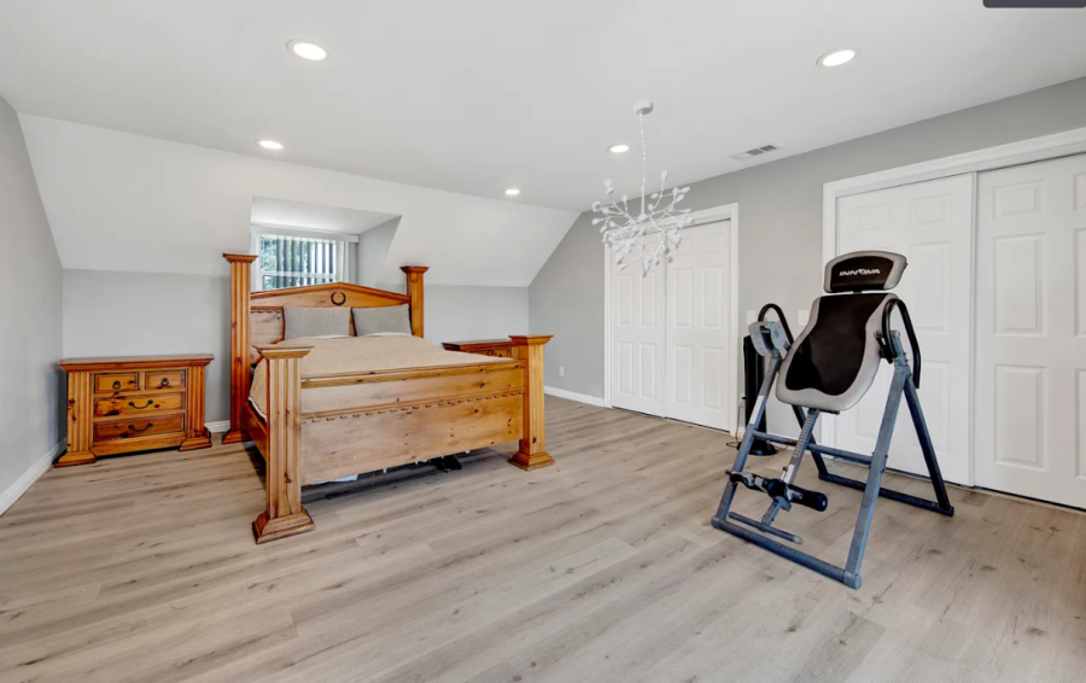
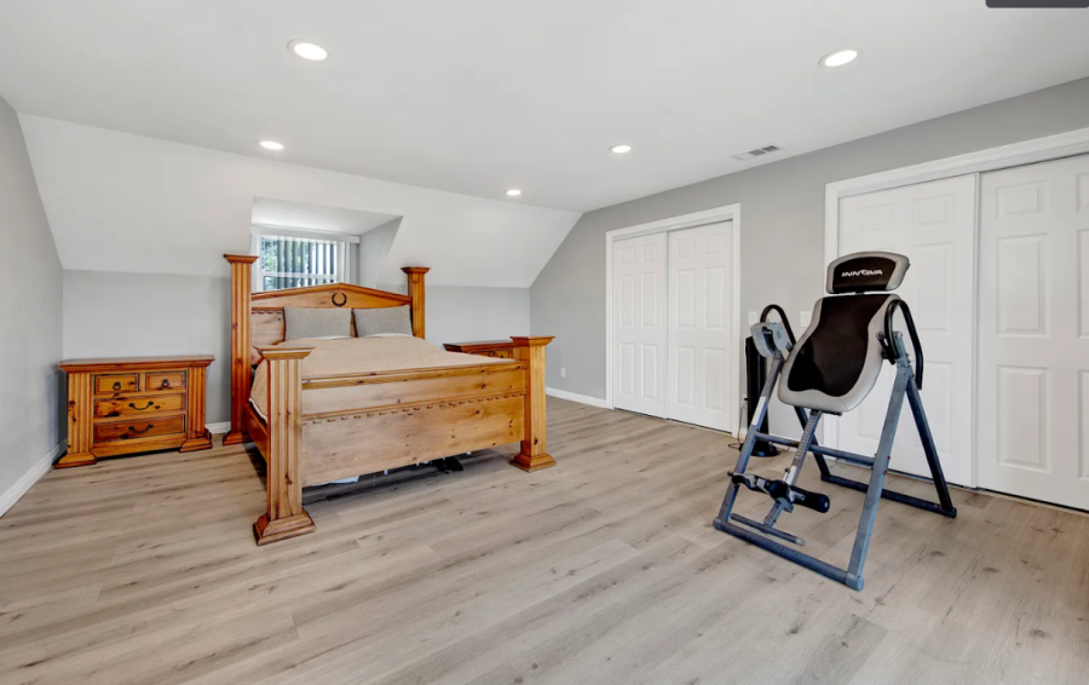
- chandelier [591,99,695,279]
